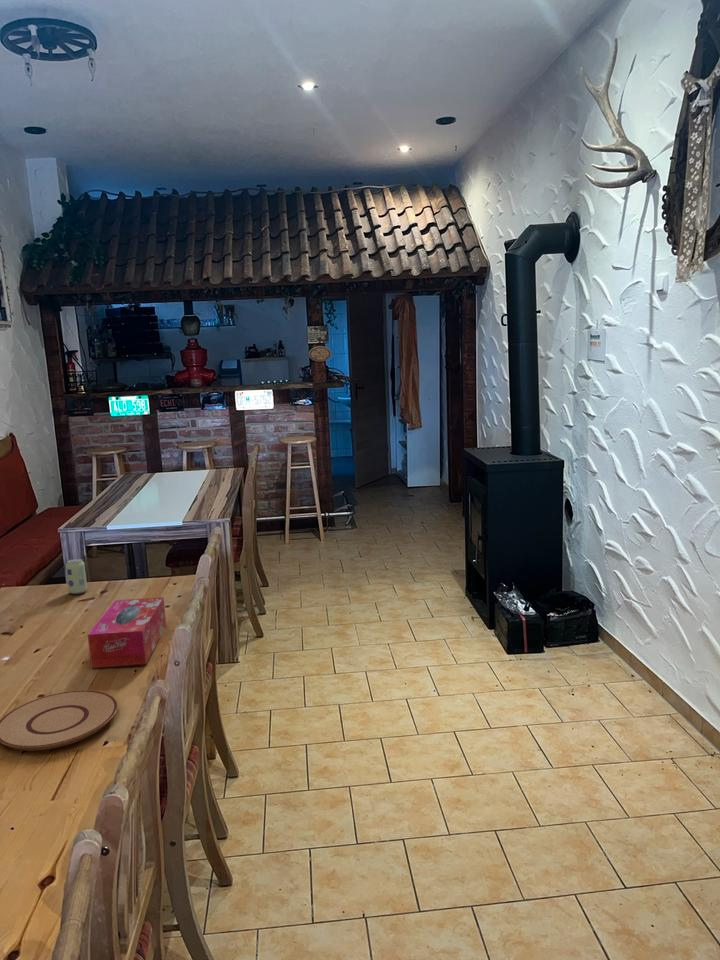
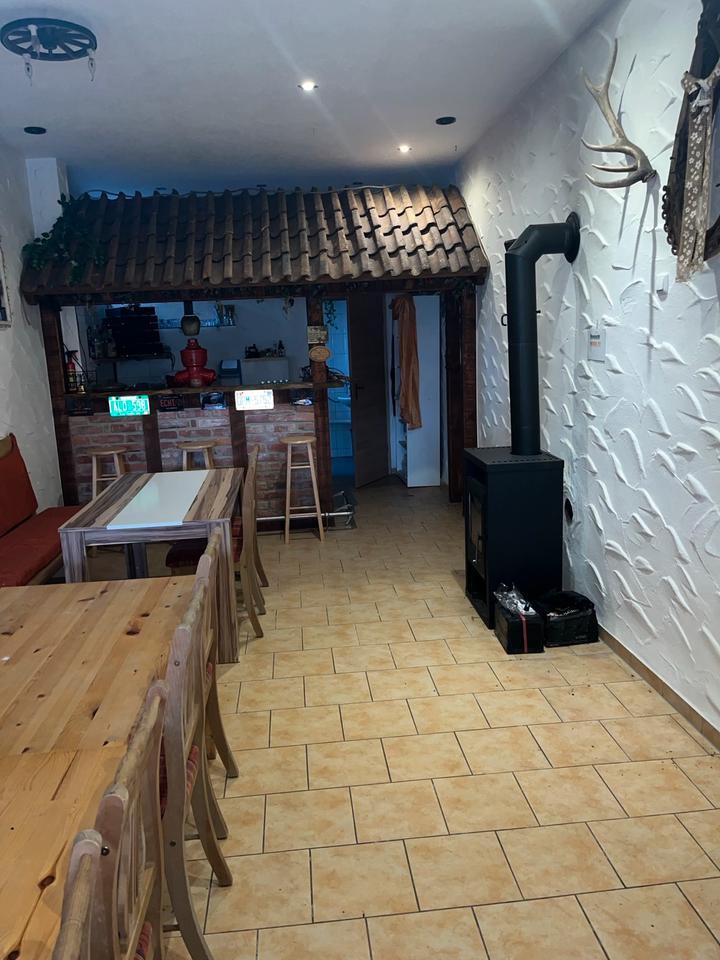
- plate [0,690,118,751]
- tissue box [87,596,167,669]
- beverage can [65,558,88,595]
